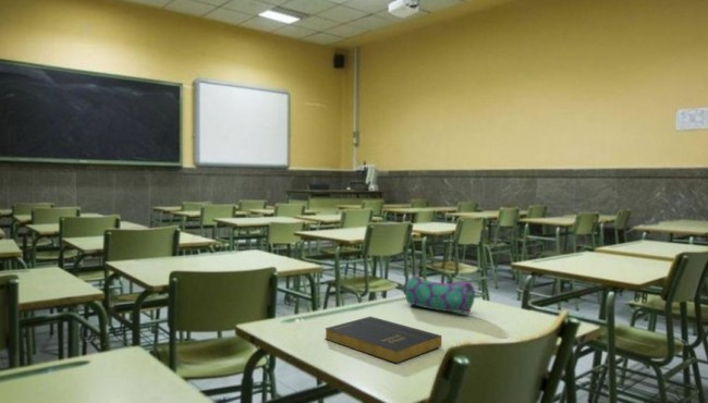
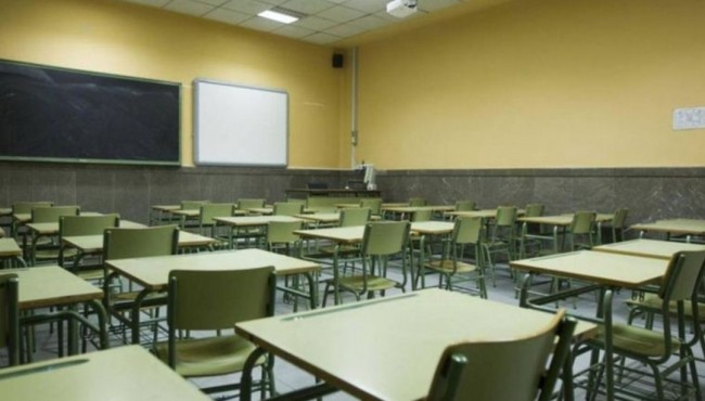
- book [324,316,442,365]
- pencil case [401,273,476,315]
